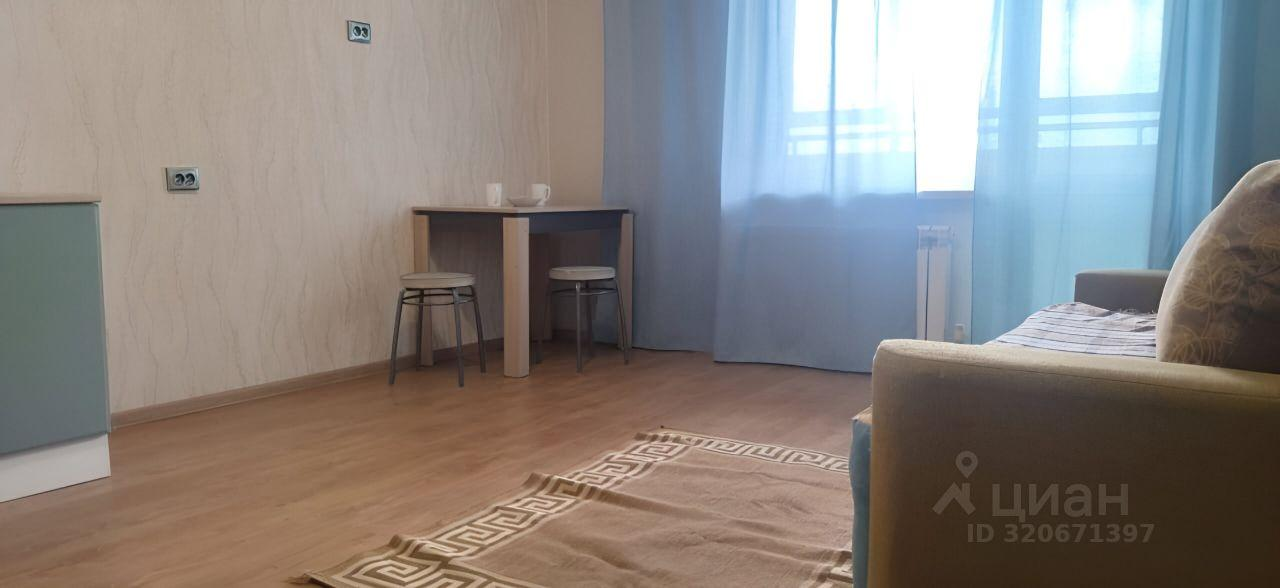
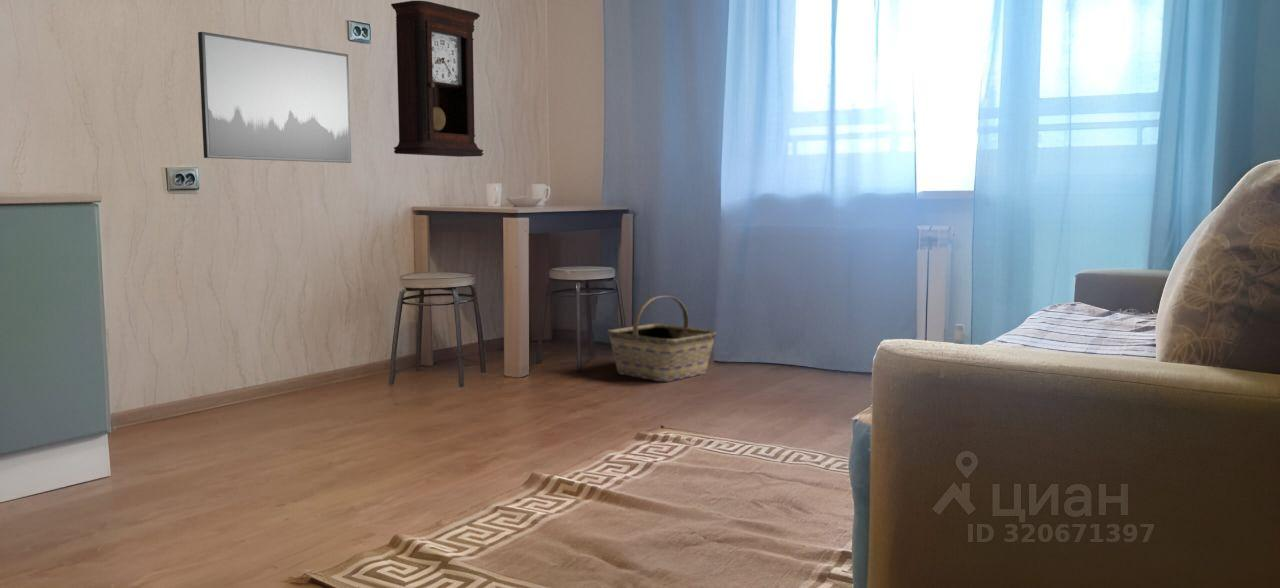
+ basket [606,295,717,383]
+ wall art [197,31,352,164]
+ pendulum clock [390,0,484,158]
